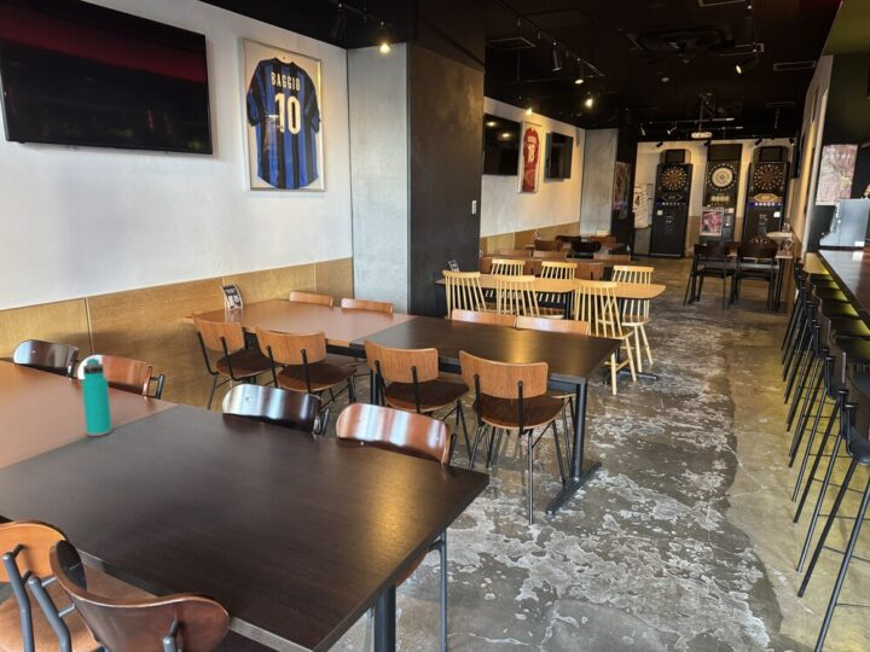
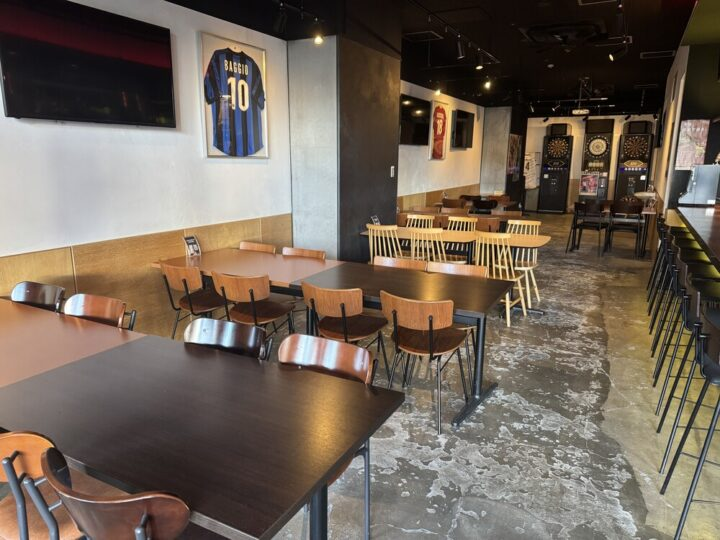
- water bottle [81,357,114,437]
